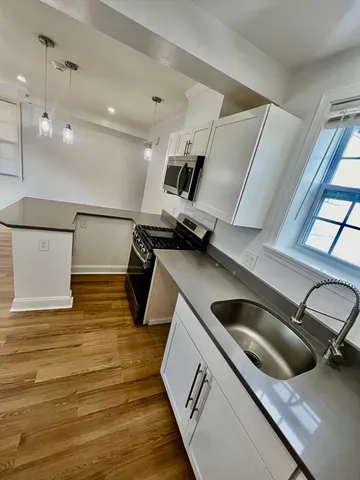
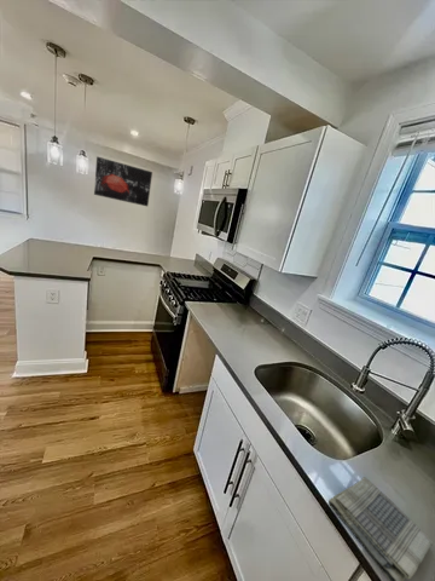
+ wall art [93,155,153,207]
+ dish towel [327,476,434,581]
